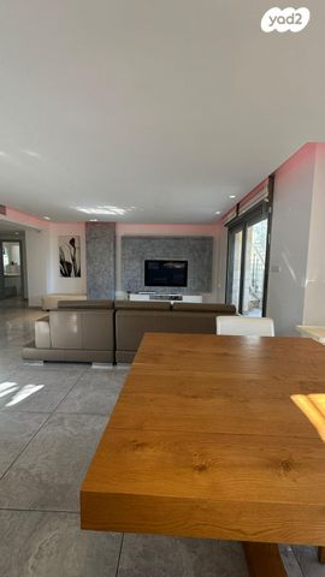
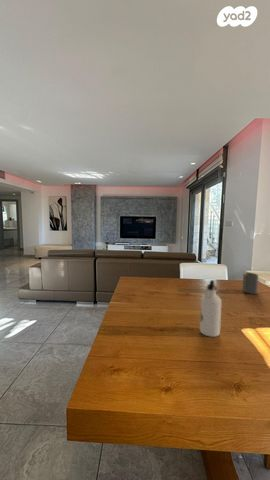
+ water bottle [199,279,222,338]
+ mug [241,271,259,295]
